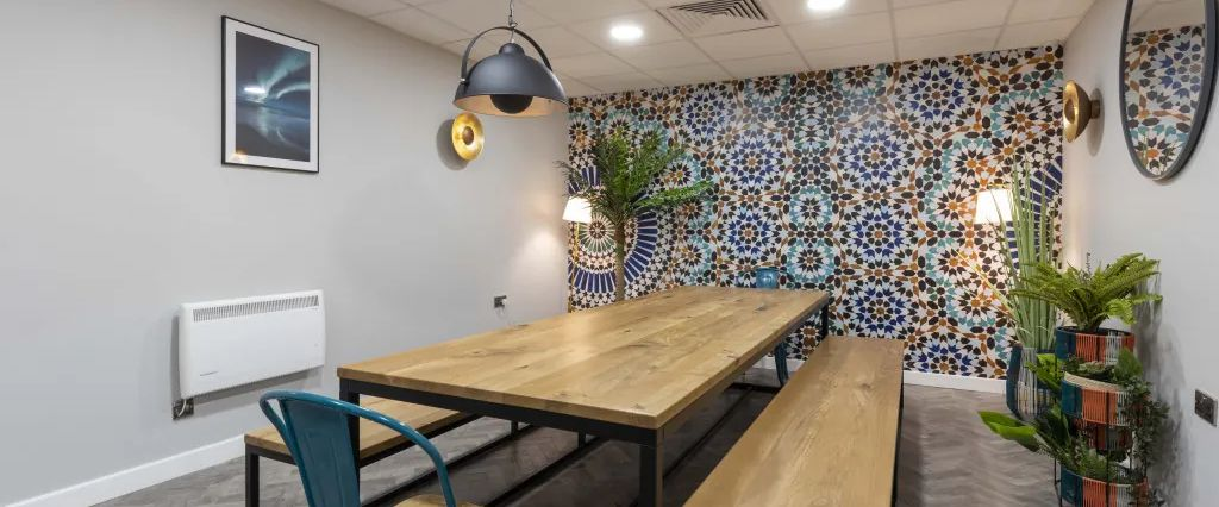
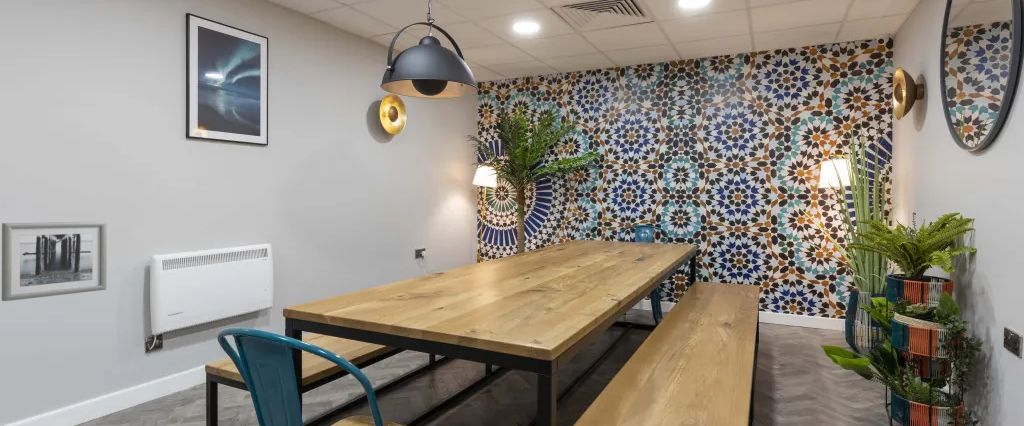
+ wall art [1,221,108,302]
